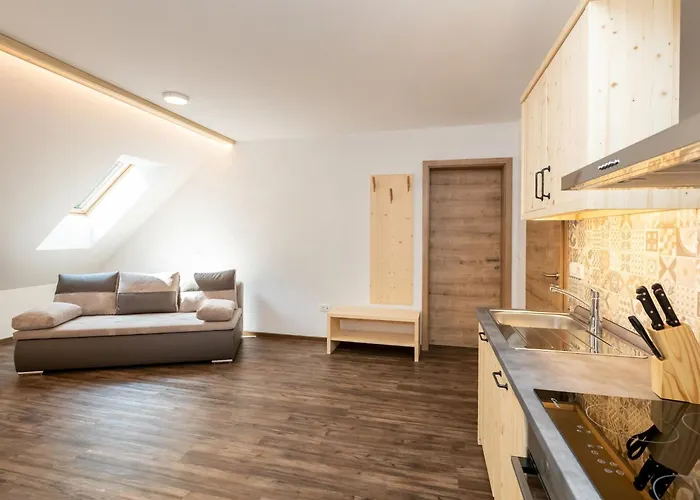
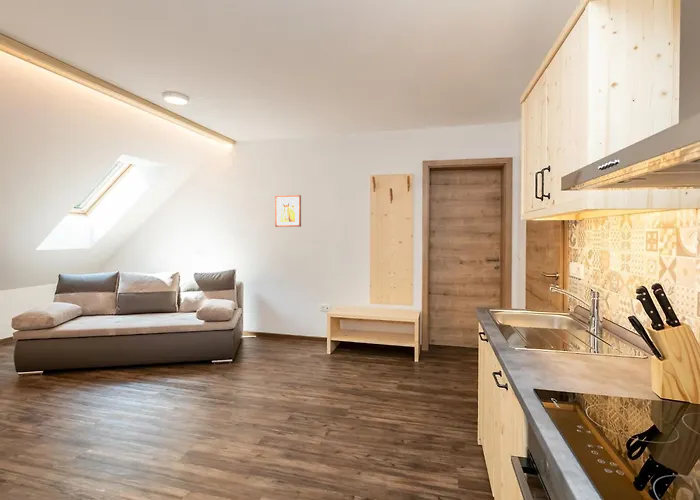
+ wall art [274,194,302,228]
